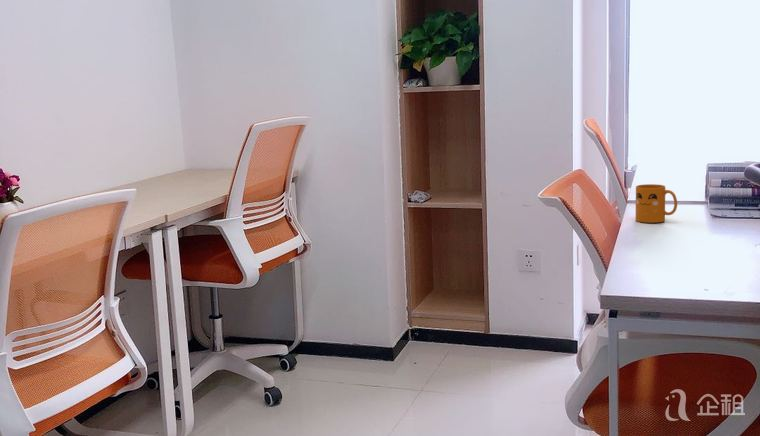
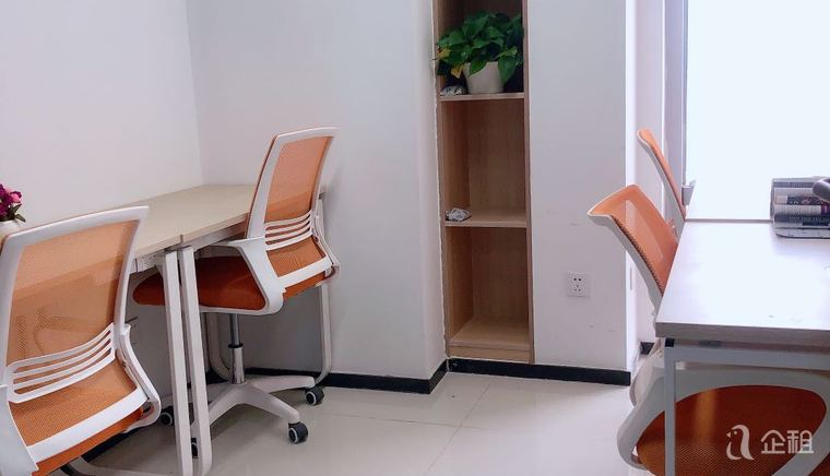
- mug [635,183,678,224]
